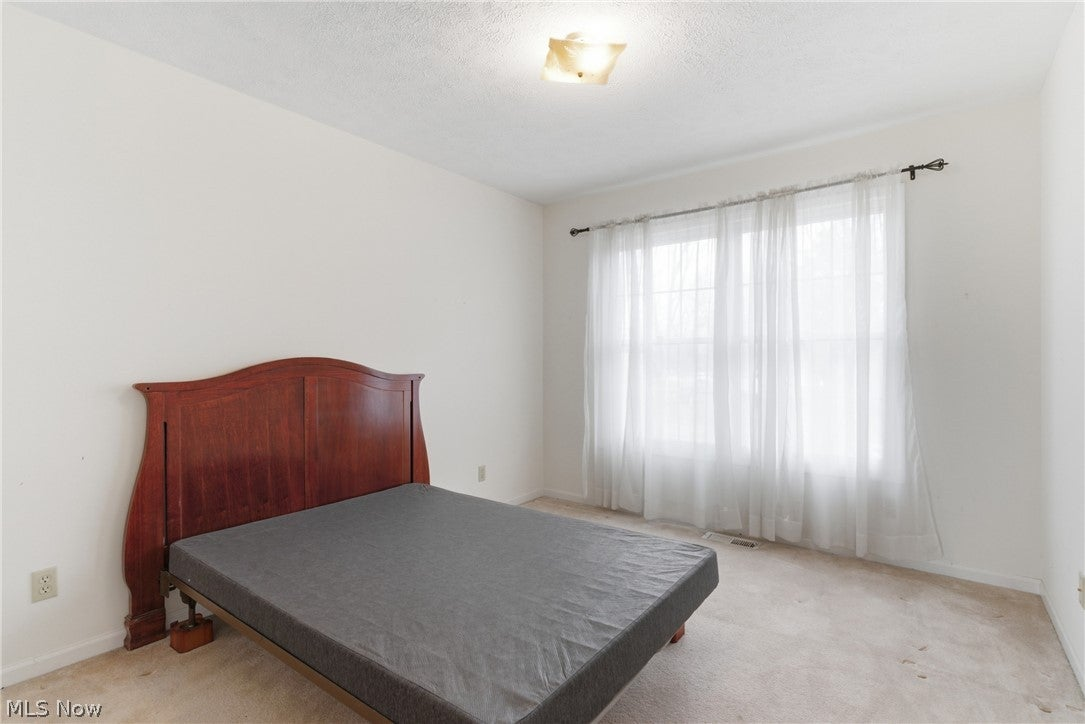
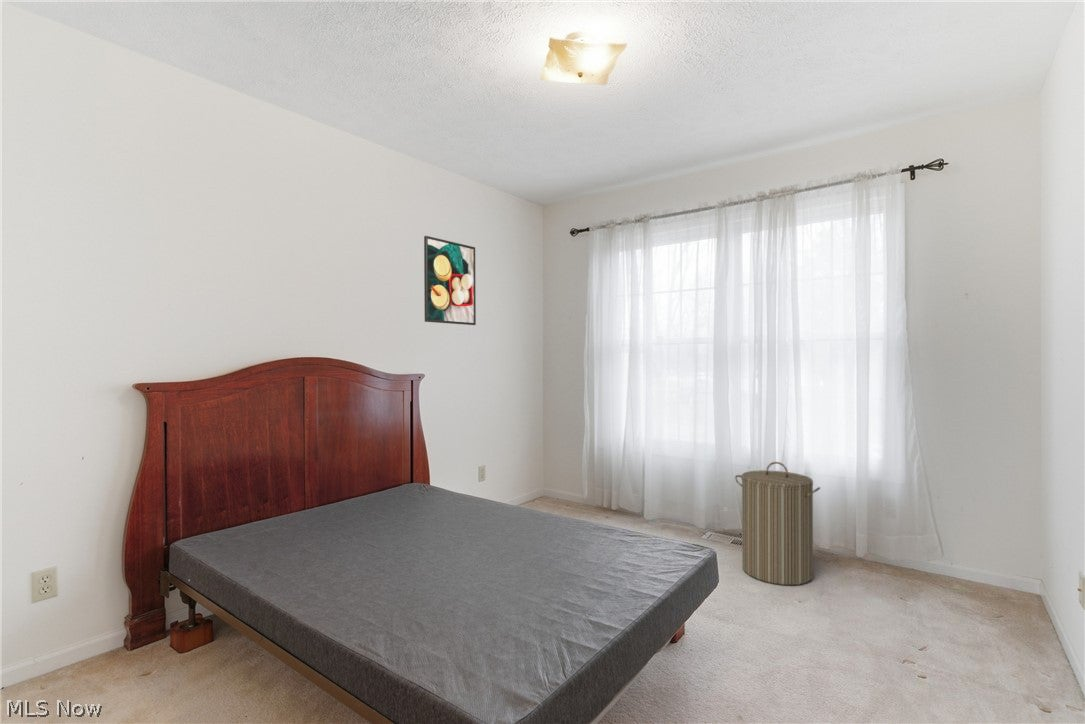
+ laundry hamper [734,461,821,586]
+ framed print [423,235,477,326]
